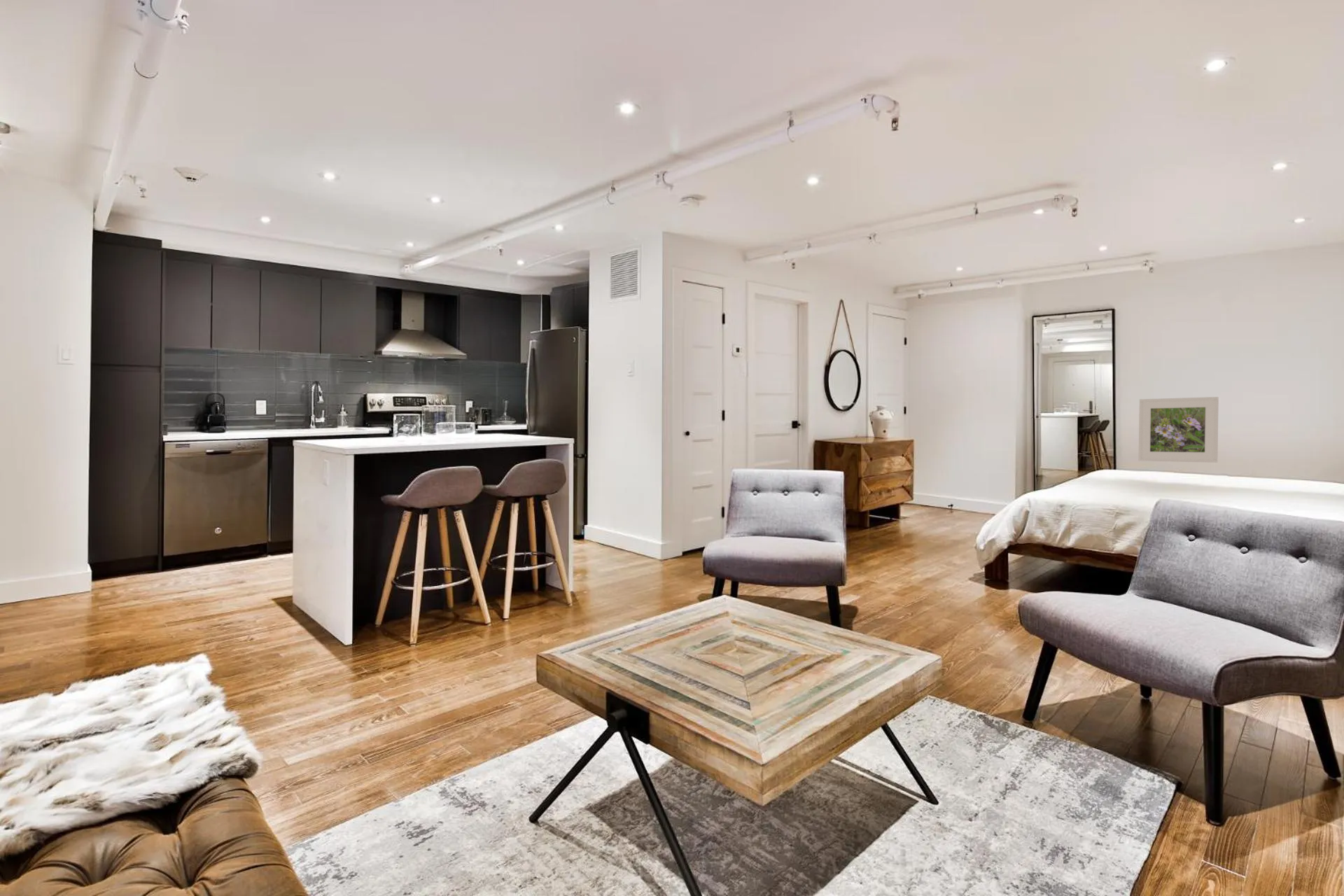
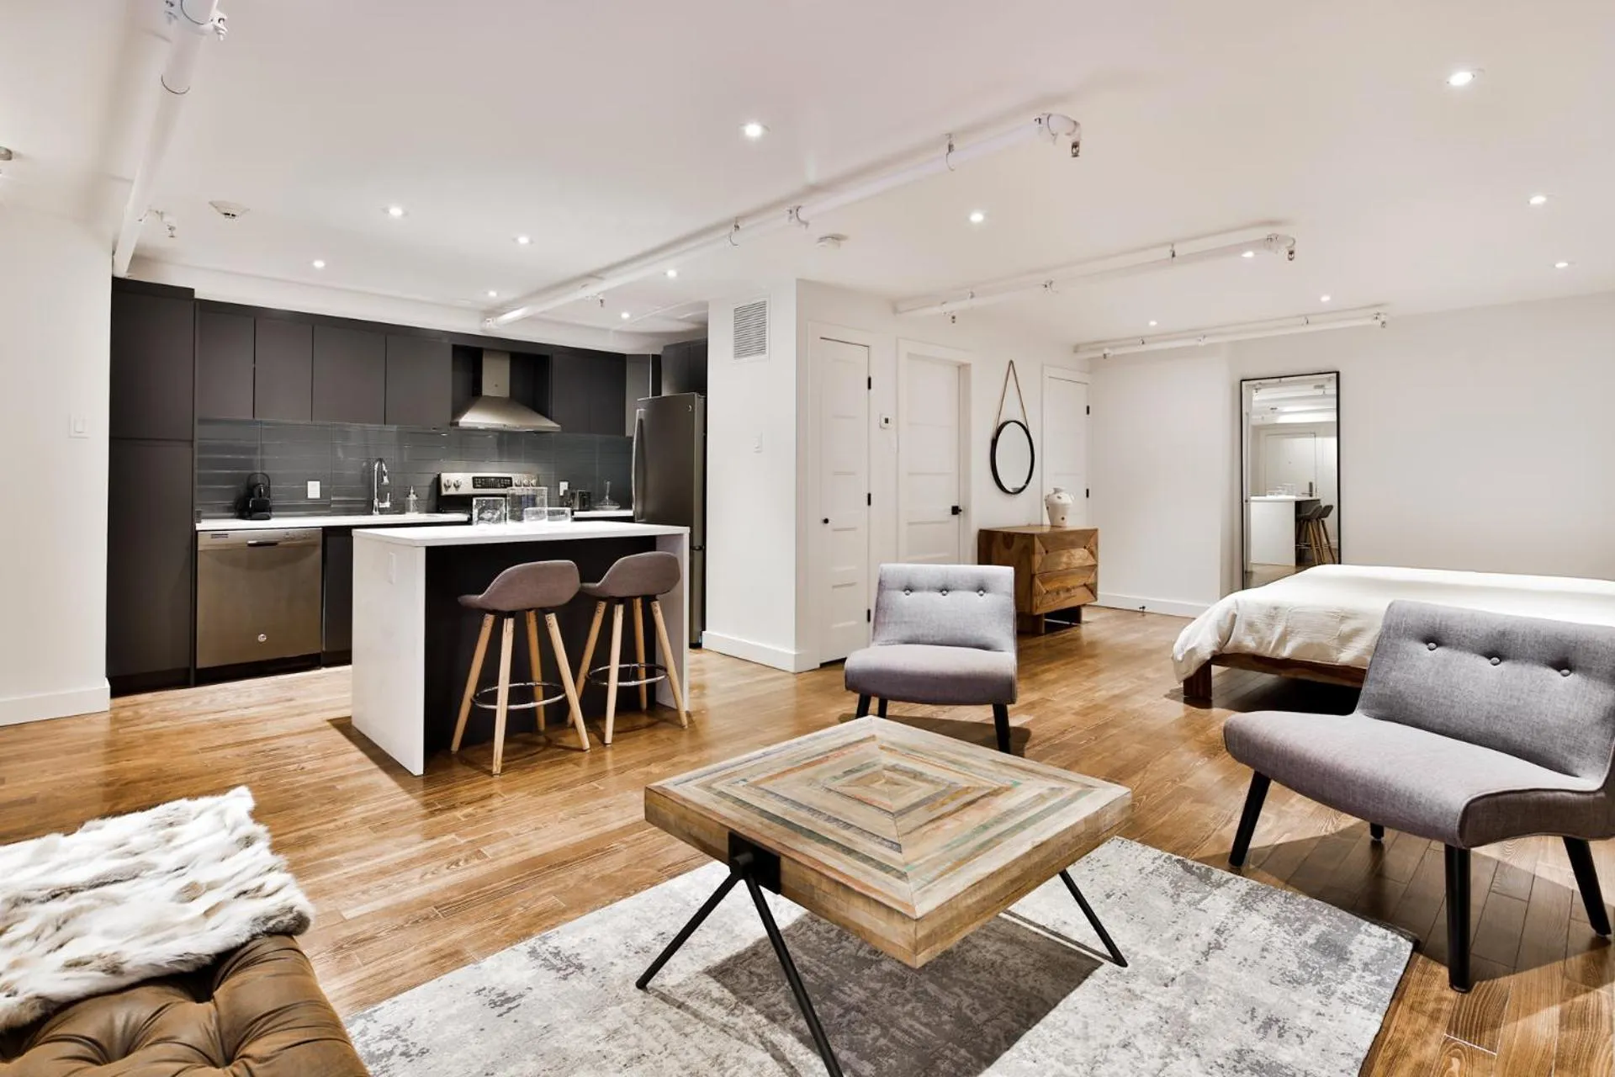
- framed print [1138,396,1219,463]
